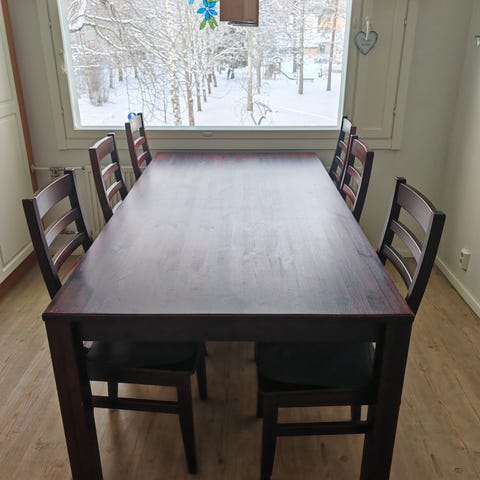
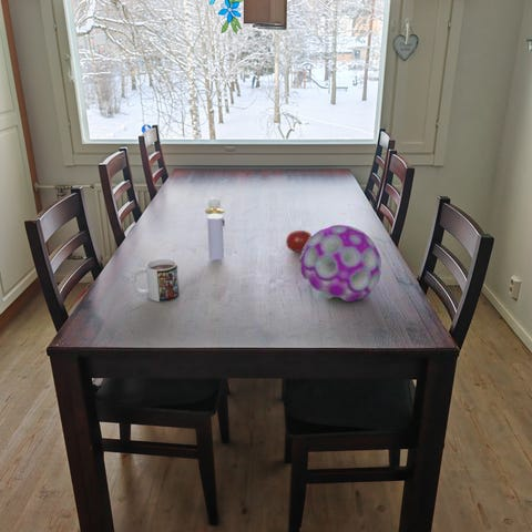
+ fruit [285,229,313,253]
+ perfume bottle [204,196,226,260]
+ mug [132,258,181,303]
+ decorative ball [298,224,382,303]
